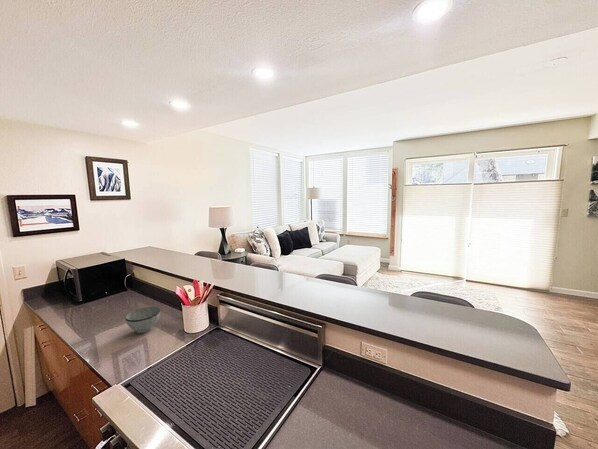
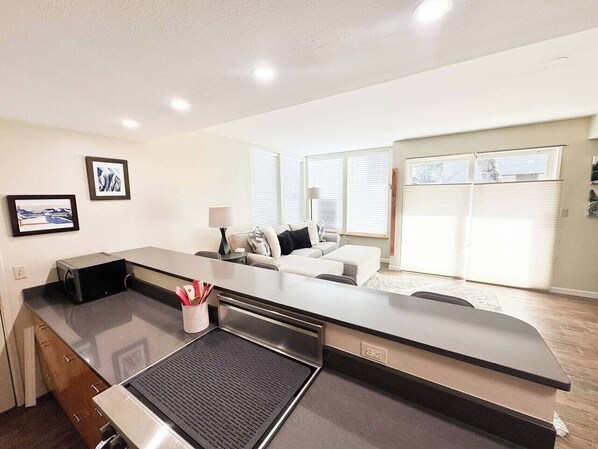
- bowl [124,306,161,334]
